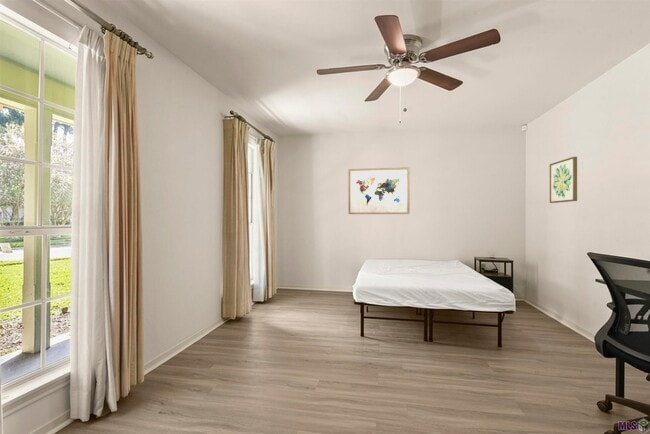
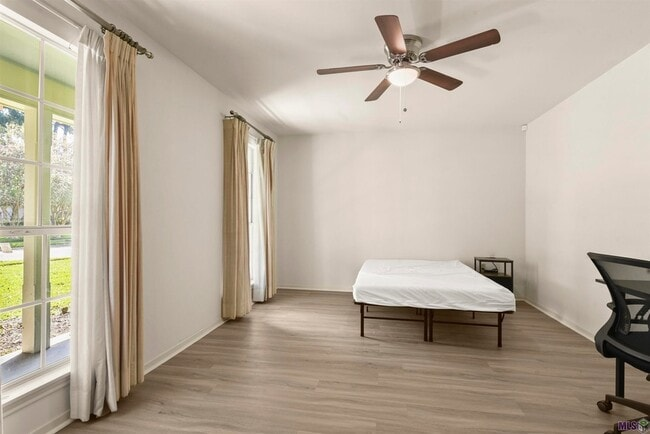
- wall art [348,166,411,215]
- wall art [549,156,578,204]
